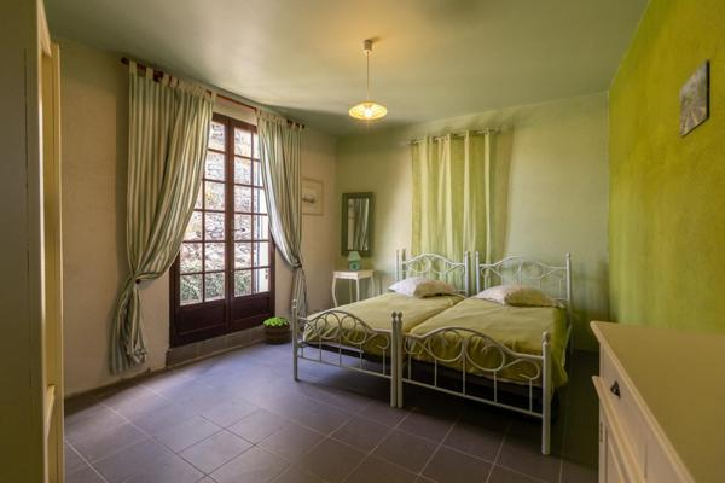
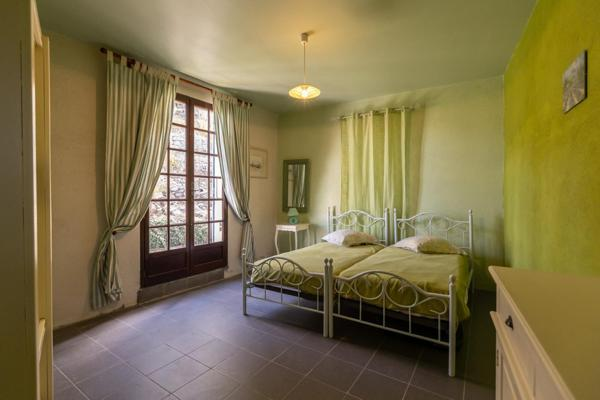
- potted plant [262,316,291,345]
